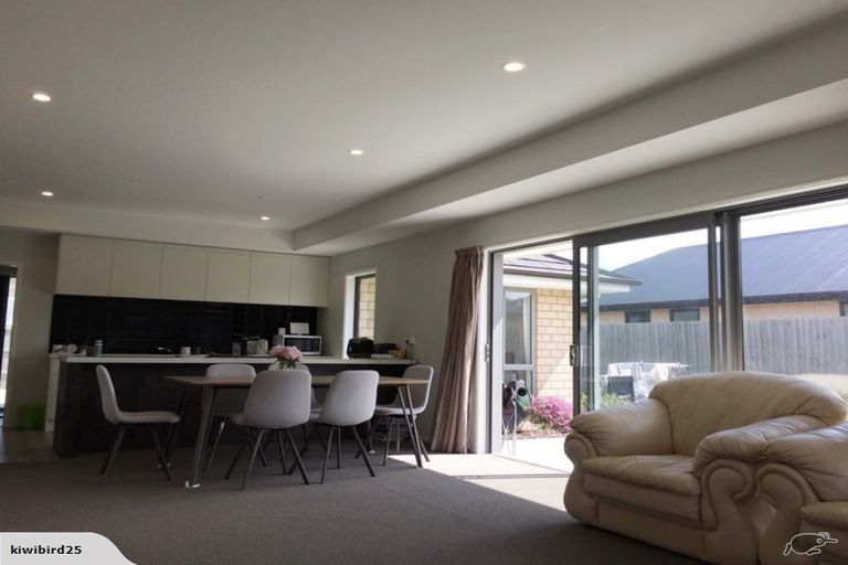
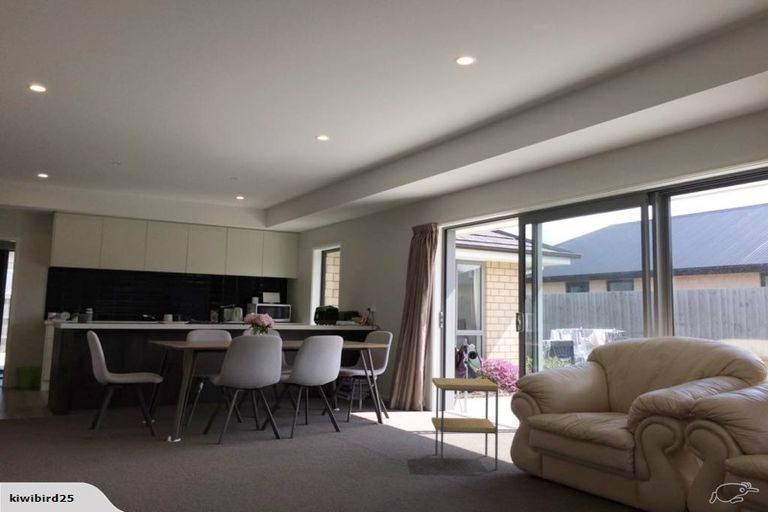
+ side table [431,377,499,471]
